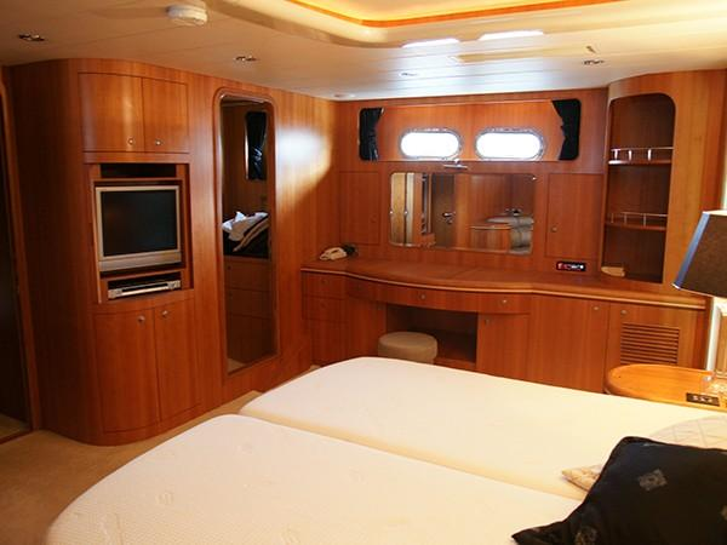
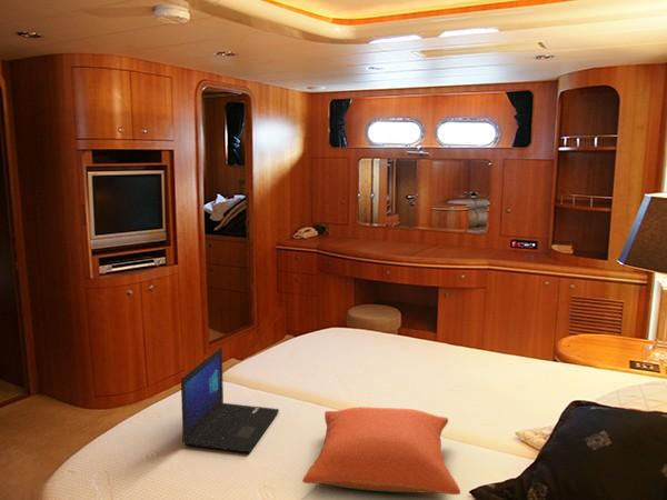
+ pillow [301,407,461,496]
+ laptop [180,347,280,453]
